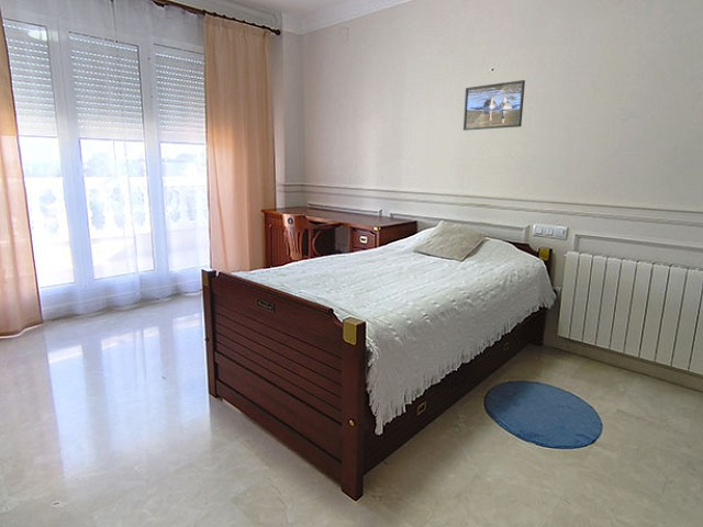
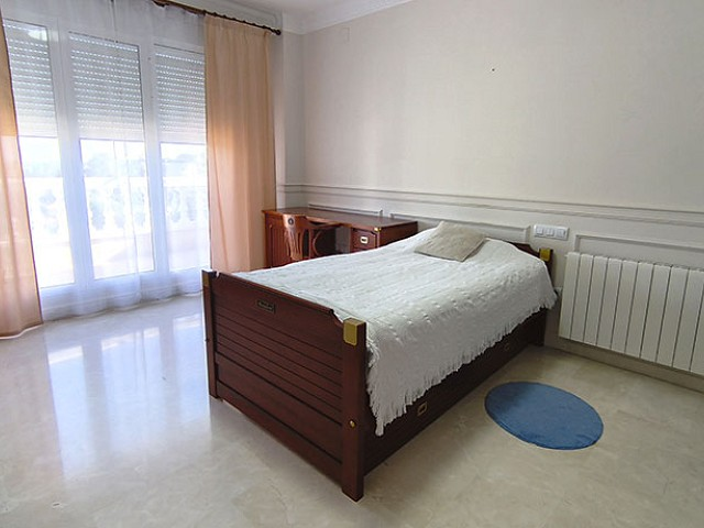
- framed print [462,79,526,132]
